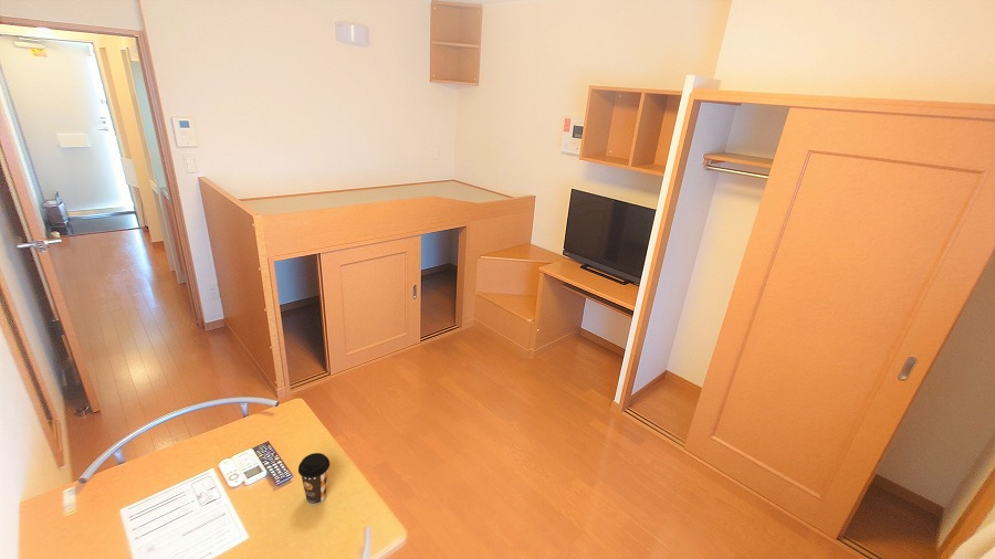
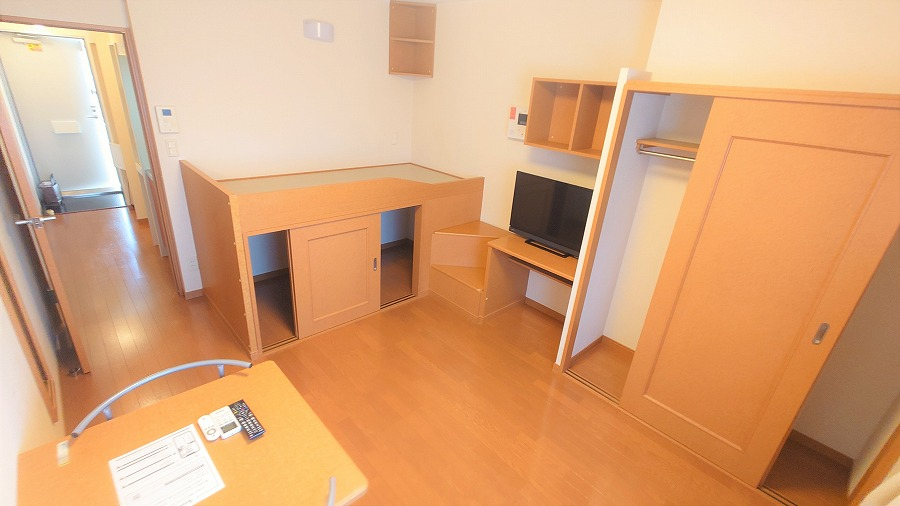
- coffee cup [297,452,331,505]
